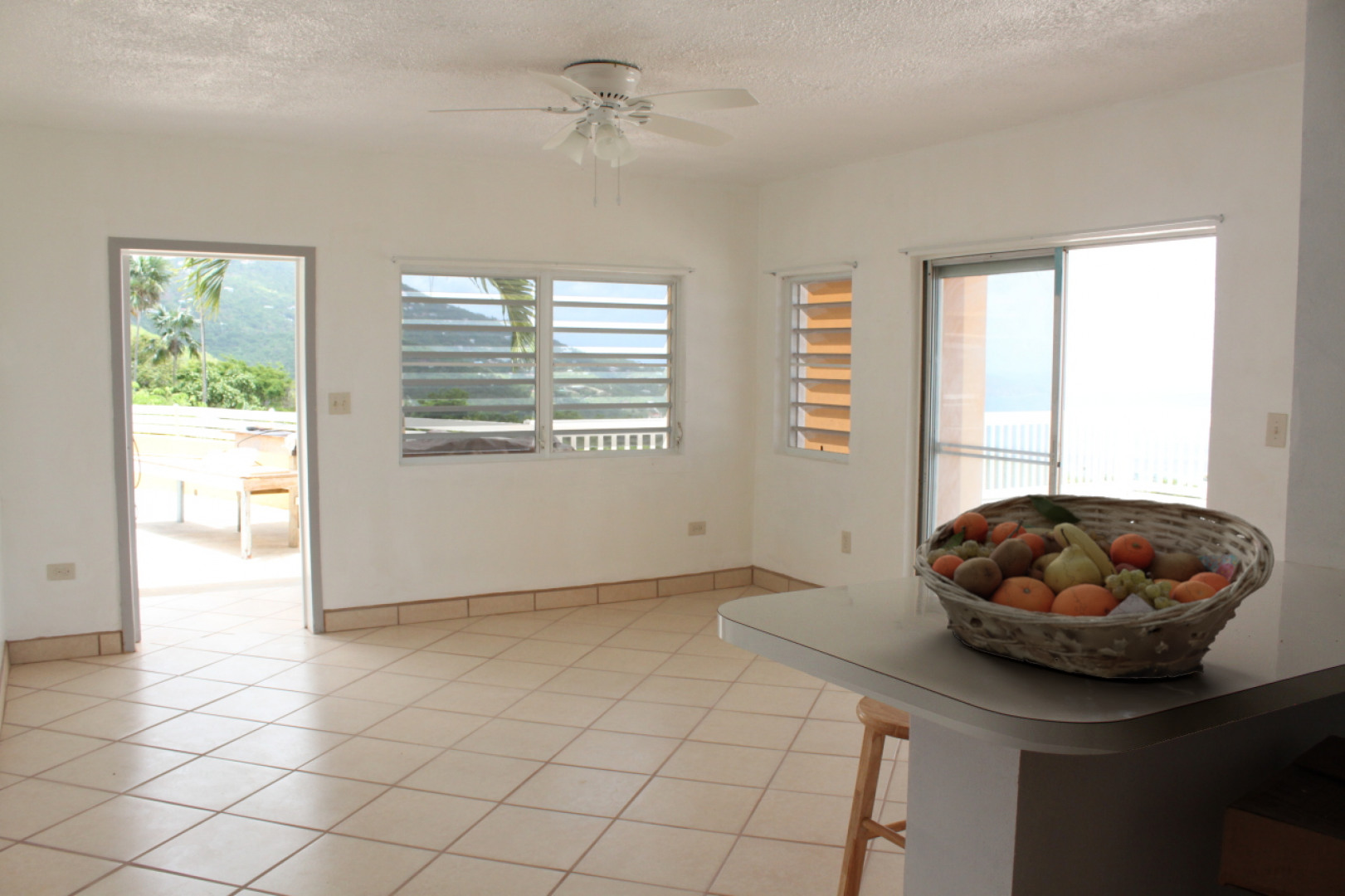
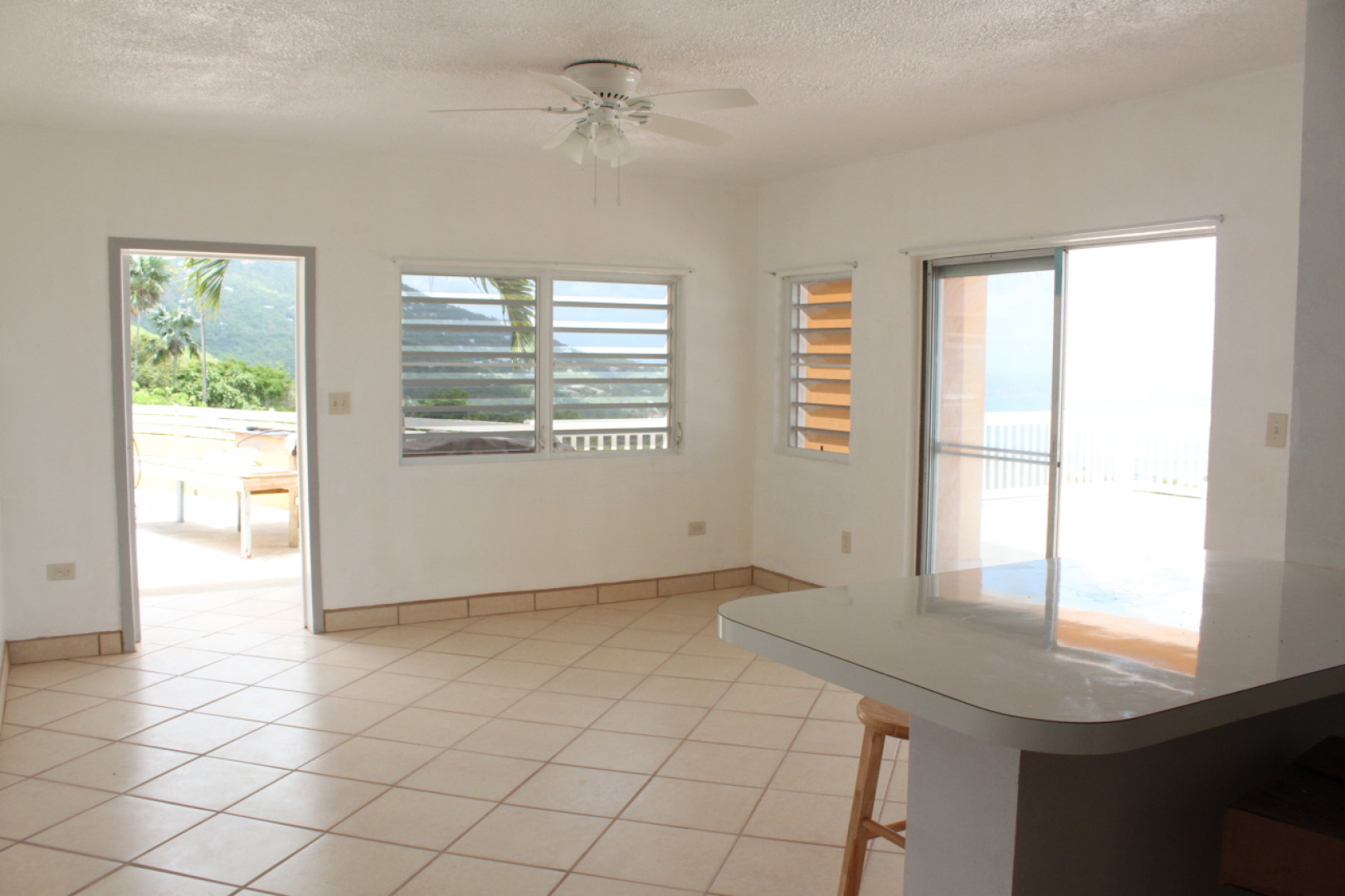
- fruit basket [913,494,1275,680]
